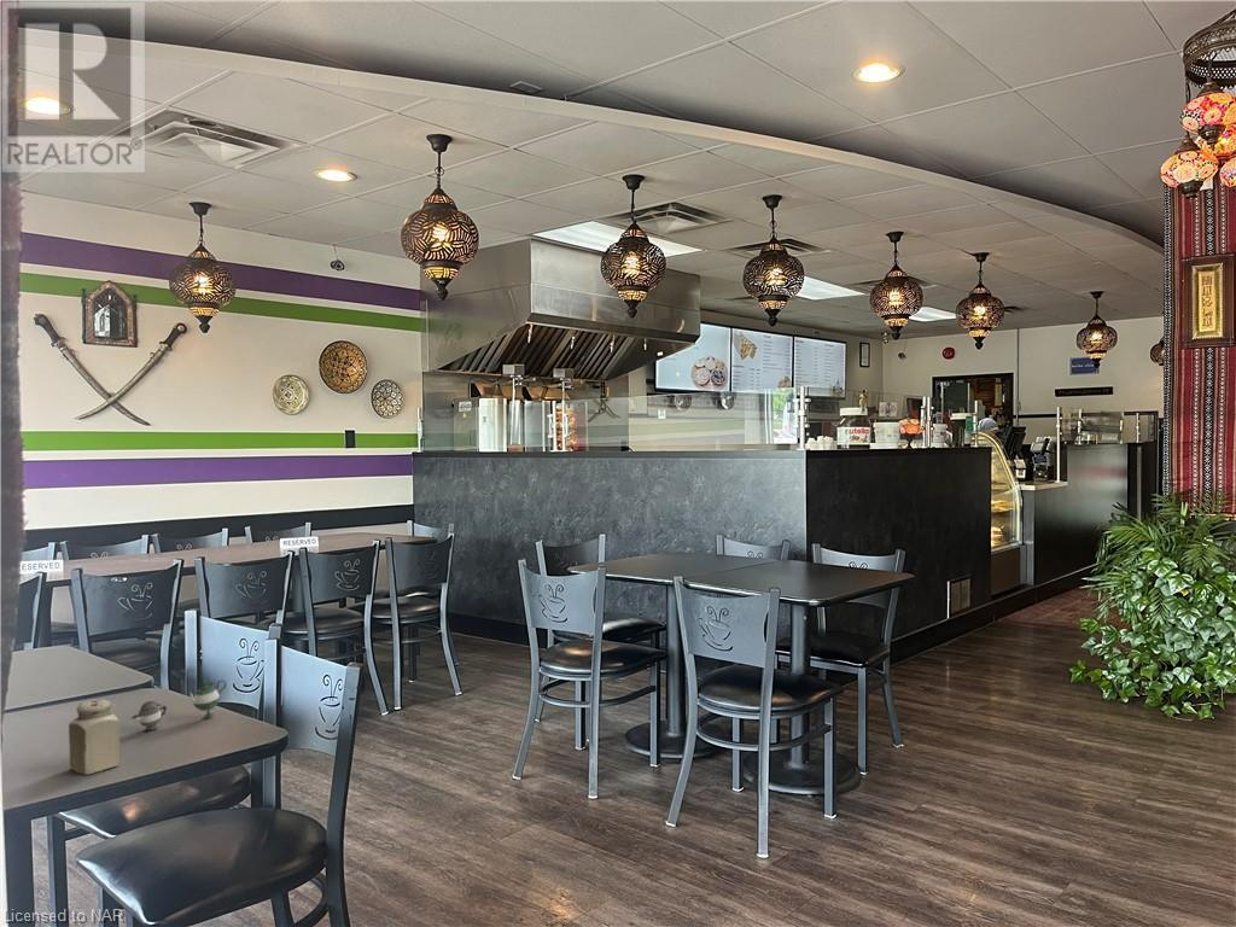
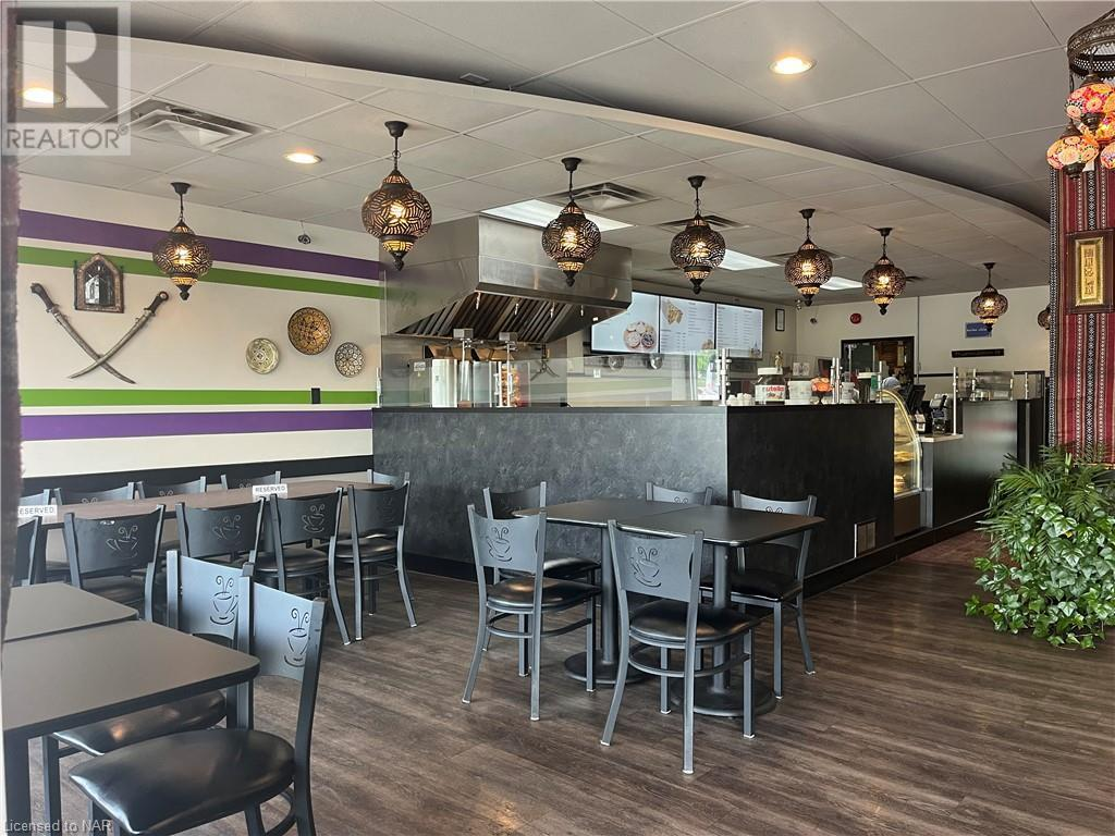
- salt shaker [68,699,121,776]
- teapot [129,680,227,731]
